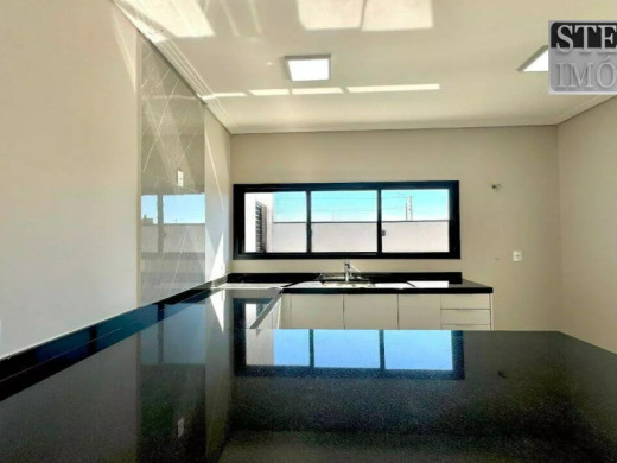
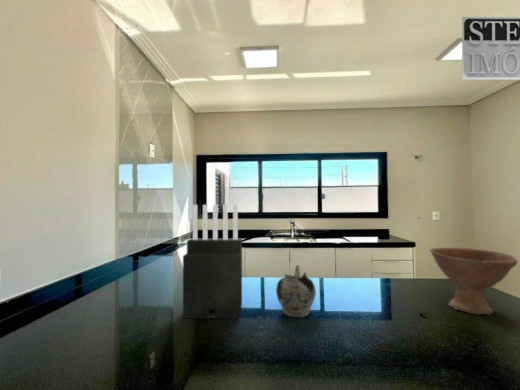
+ teapot [275,264,317,318]
+ knife block [182,204,243,322]
+ bowl [429,246,519,315]
